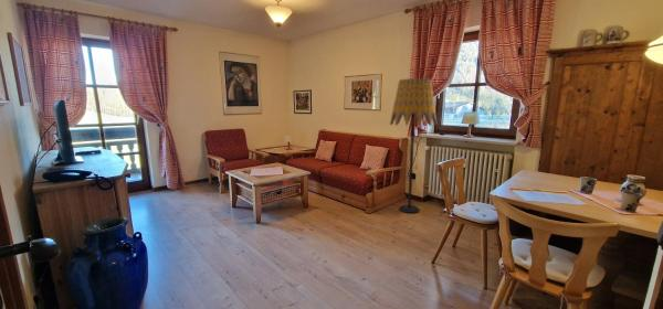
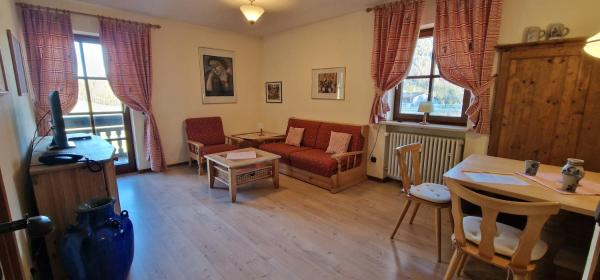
- floor lamp [389,77,439,214]
